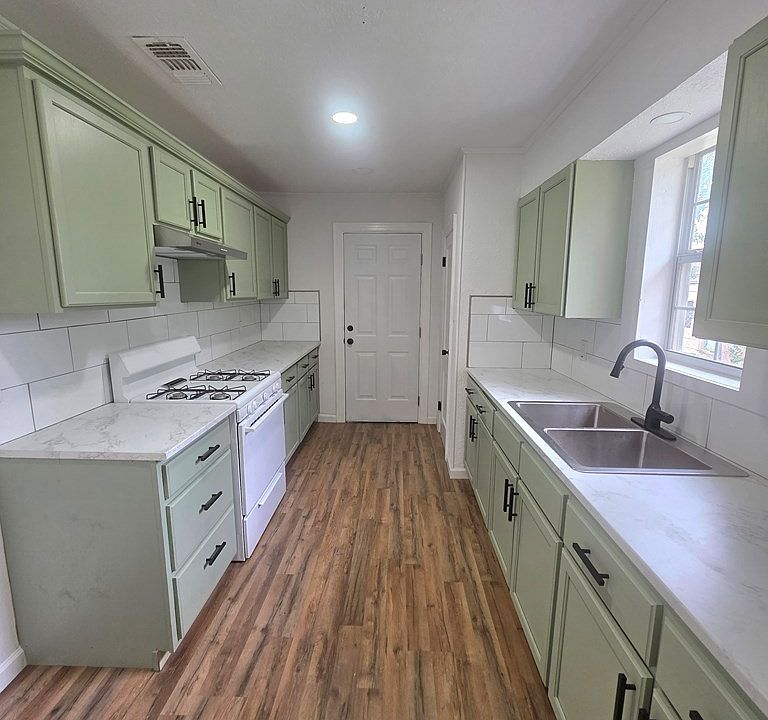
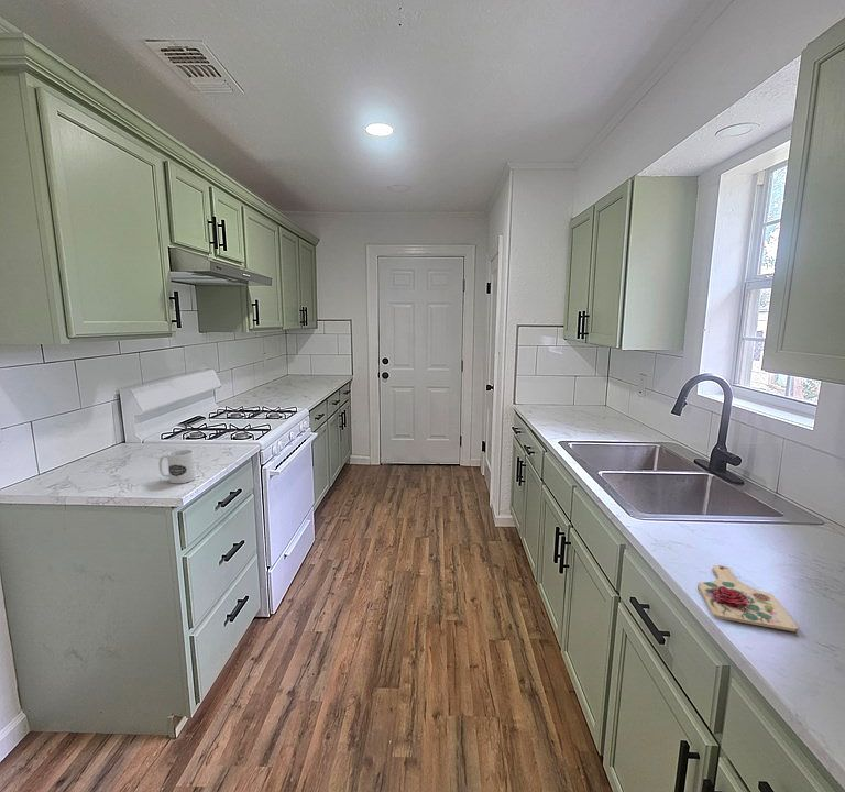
+ mug [157,449,197,484]
+ cutting board [696,564,799,632]
